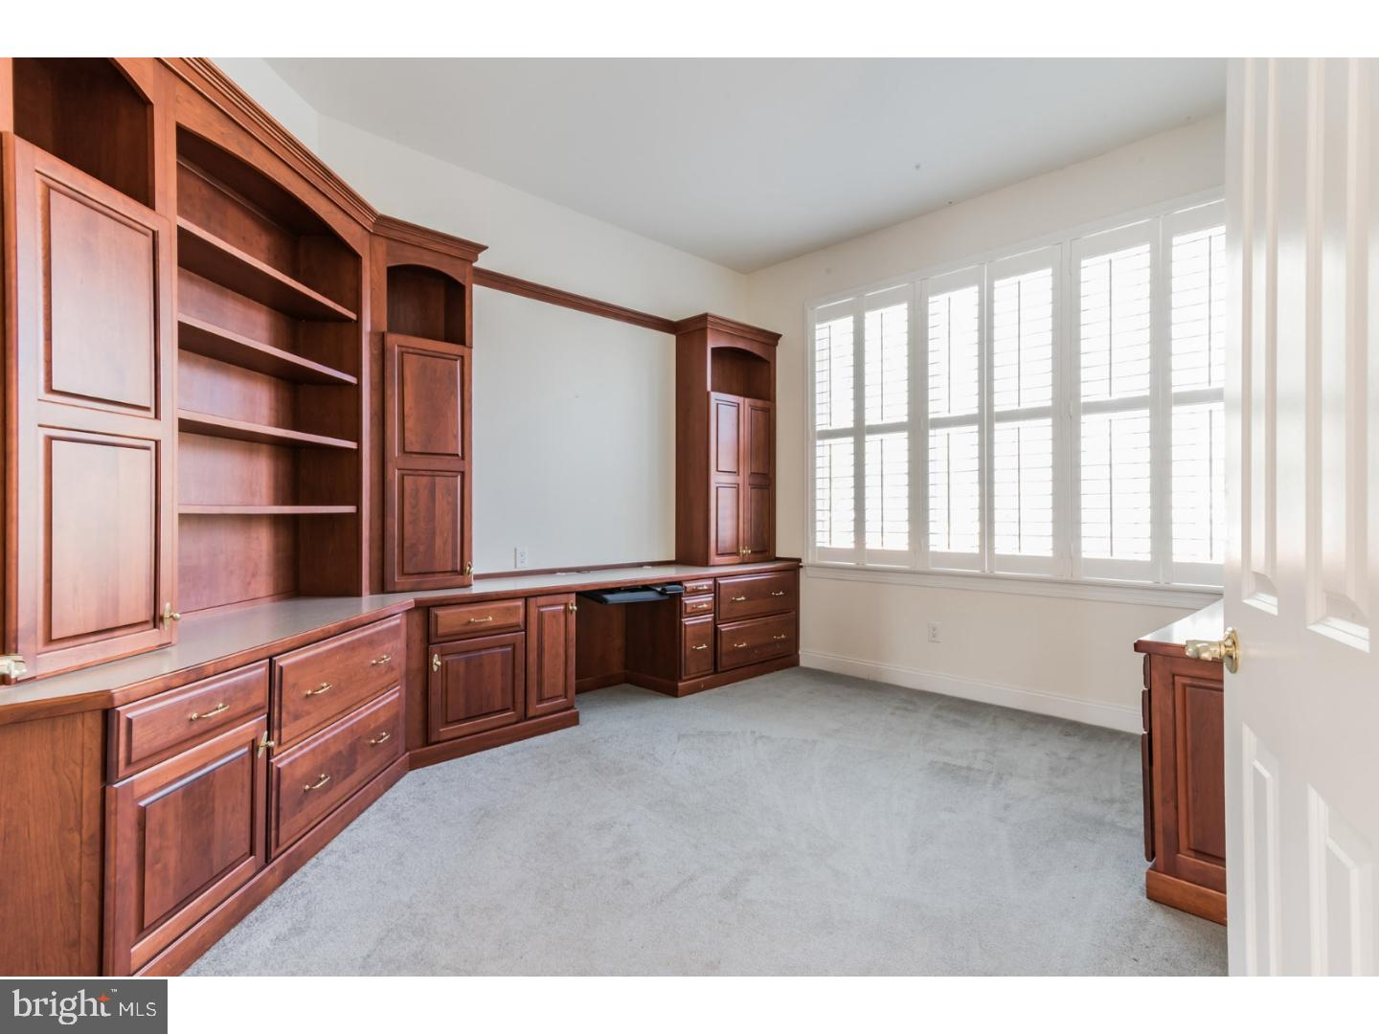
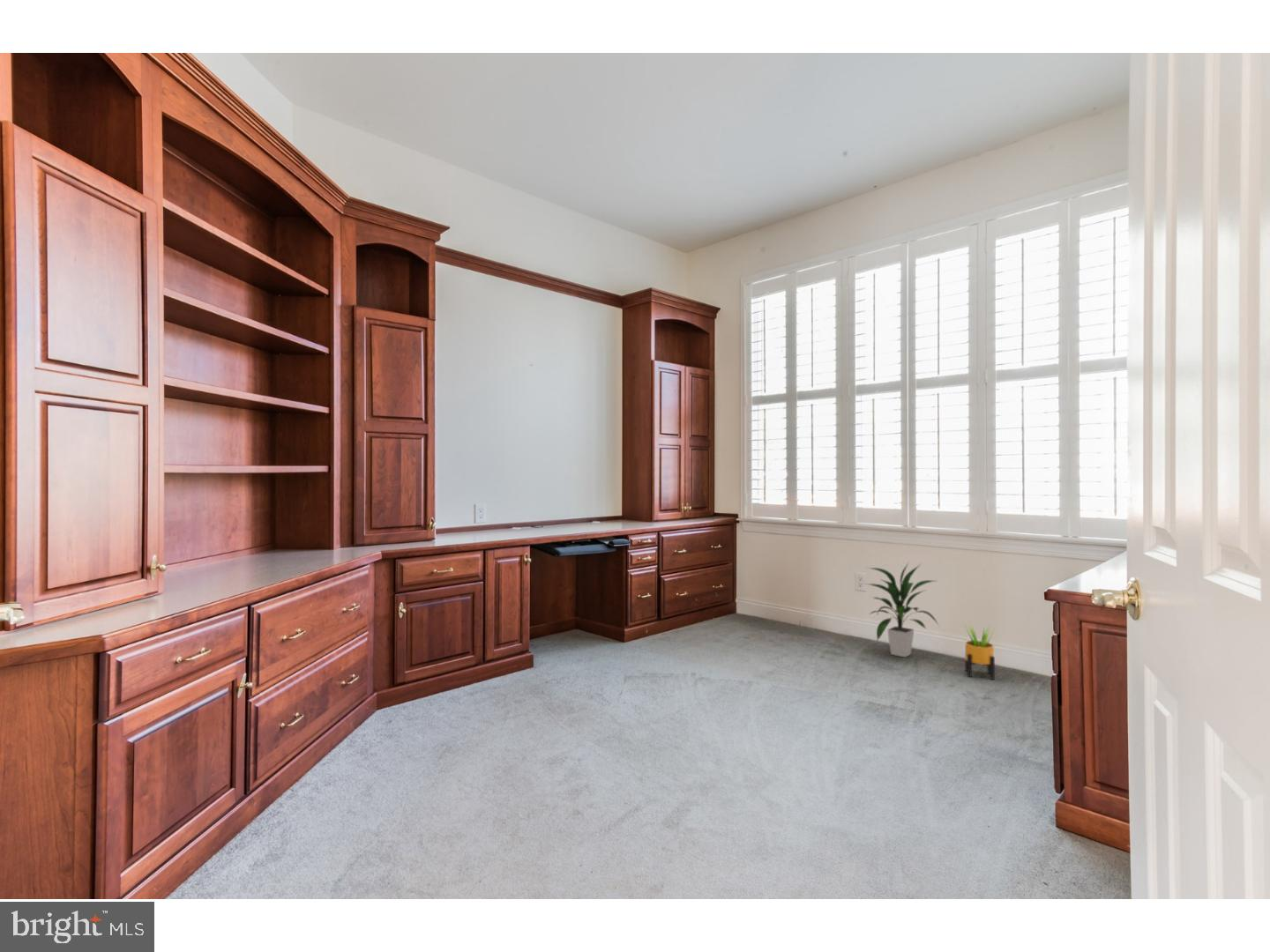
+ indoor plant [864,561,940,658]
+ potted plant [962,621,996,681]
